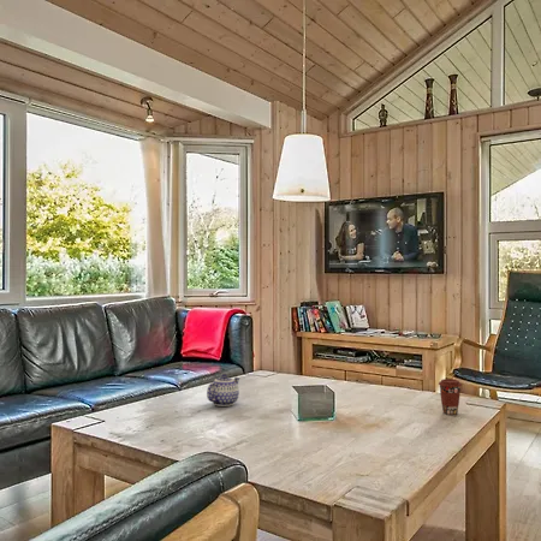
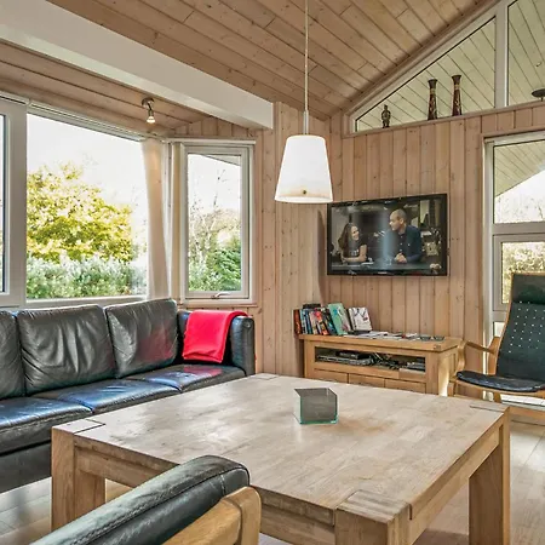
- coffee cup [438,377,463,416]
- teapot [206,373,240,408]
